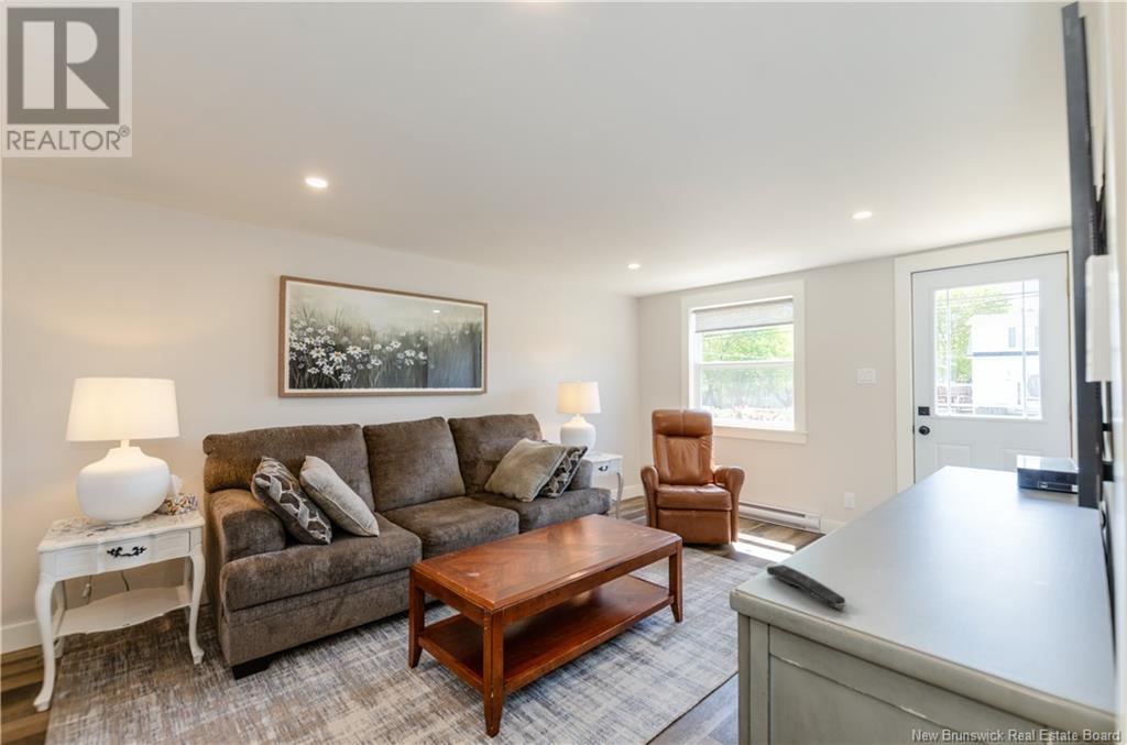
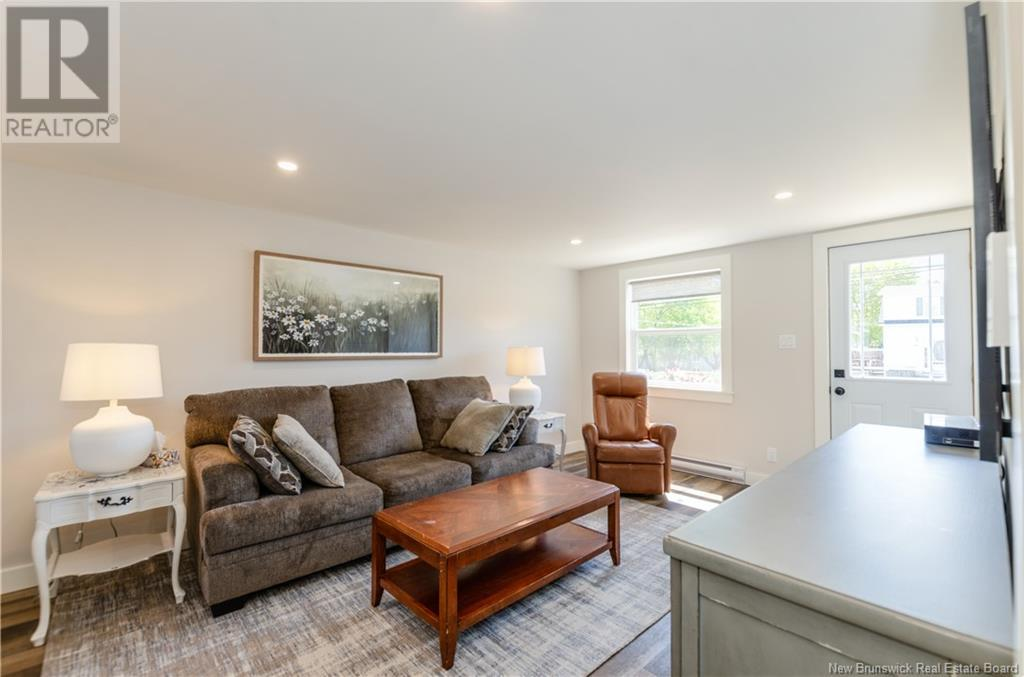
- remote control [766,563,847,610]
